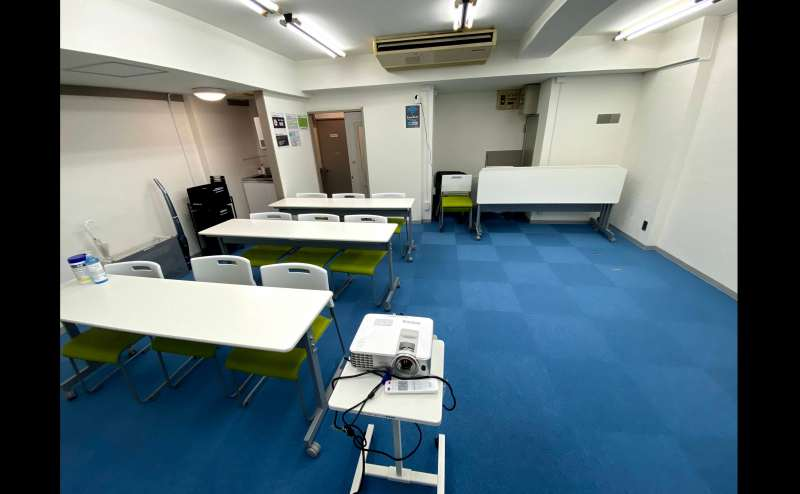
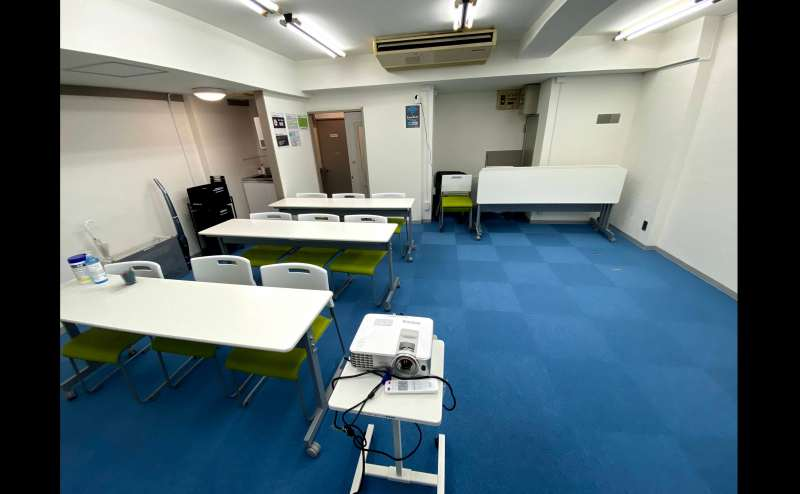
+ pen holder [117,266,137,286]
